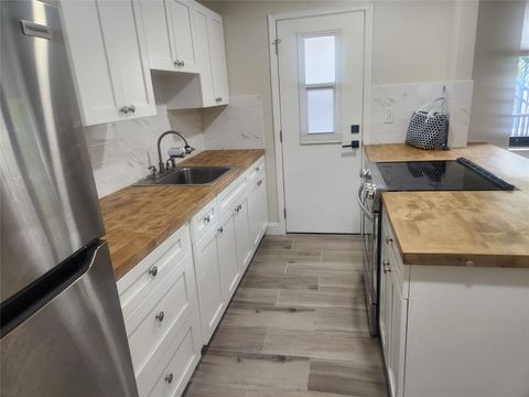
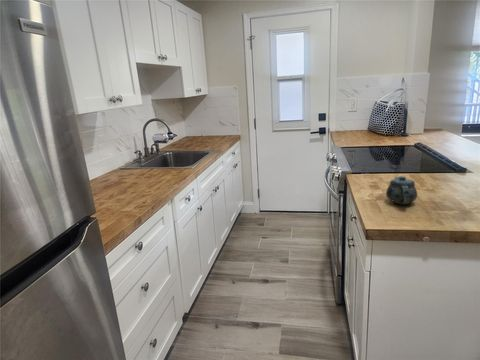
+ chinaware [385,175,418,205]
